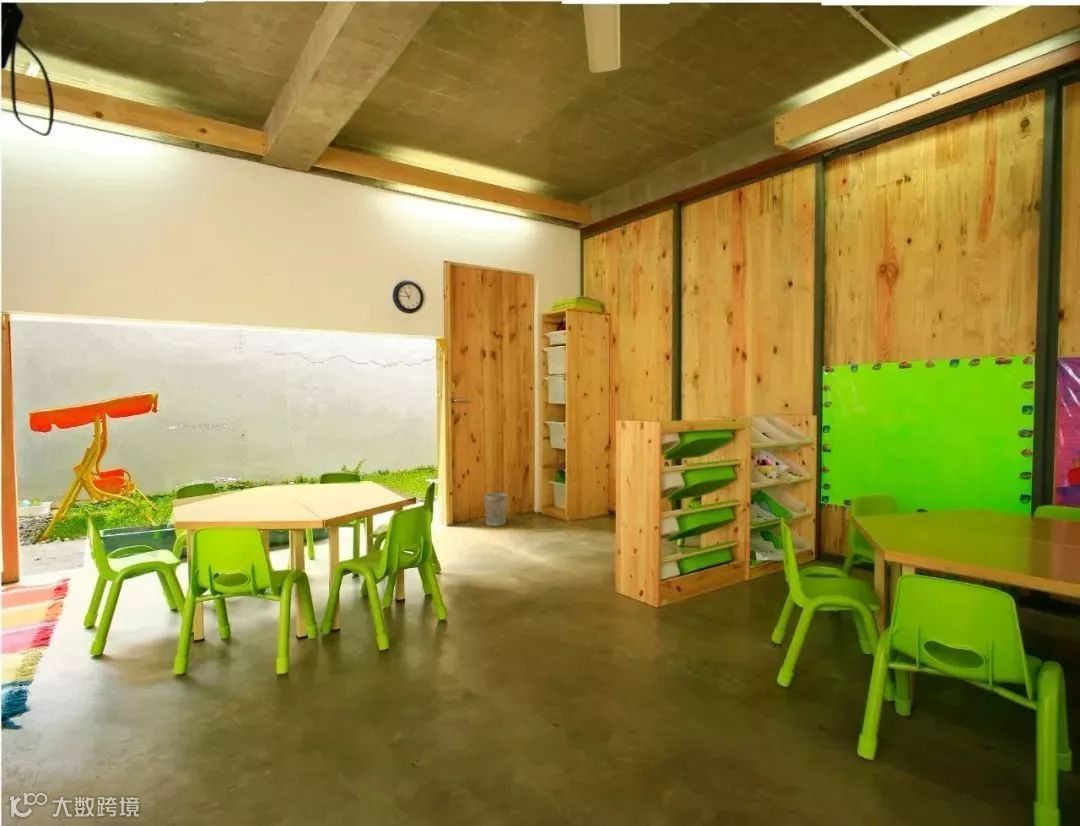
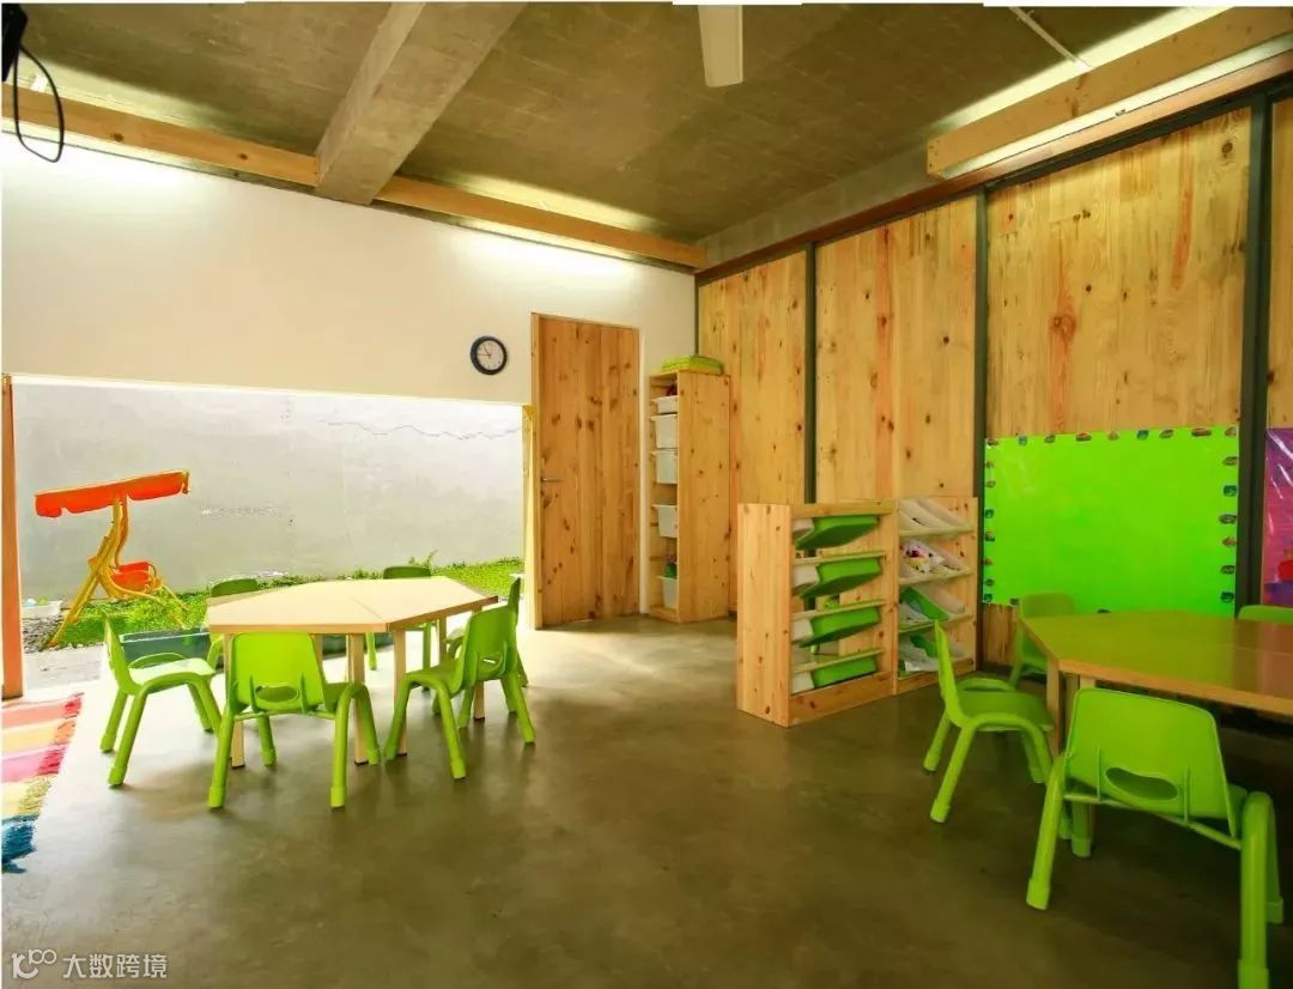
- wastebasket [483,492,509,527]
